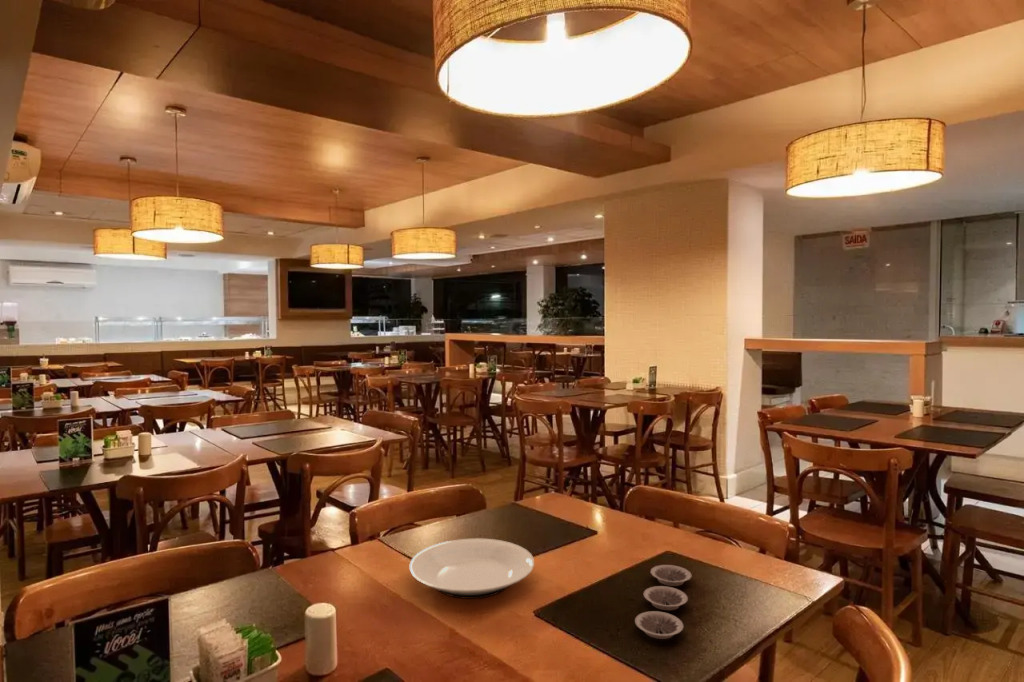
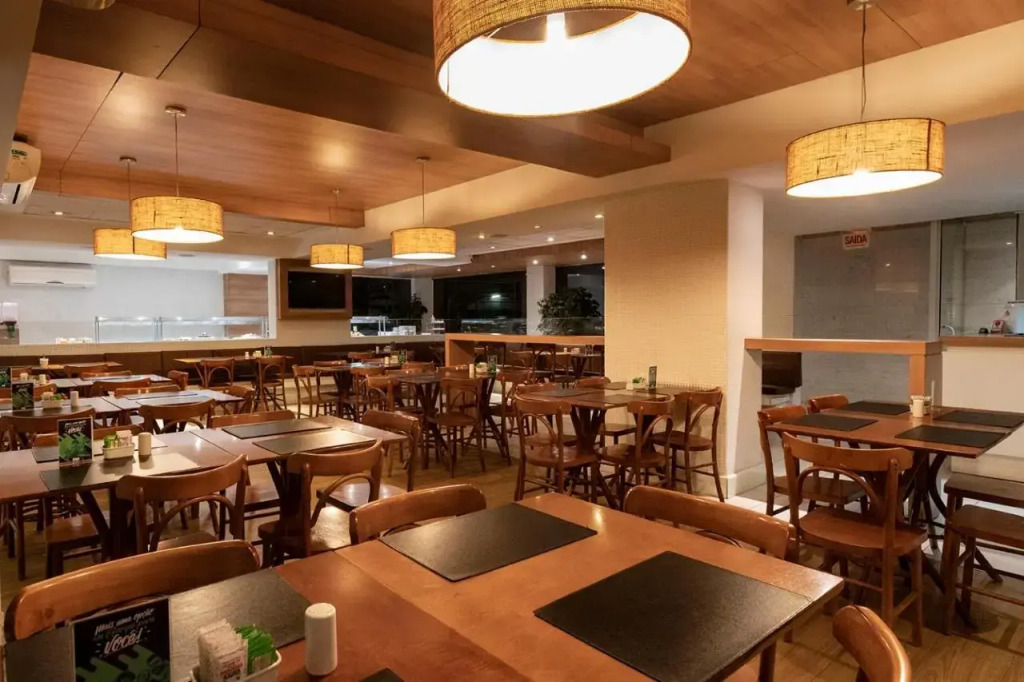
- plate [409,537,535,600]
- plate [634,564,693,640]
